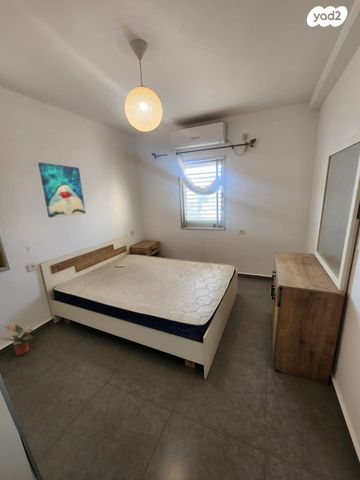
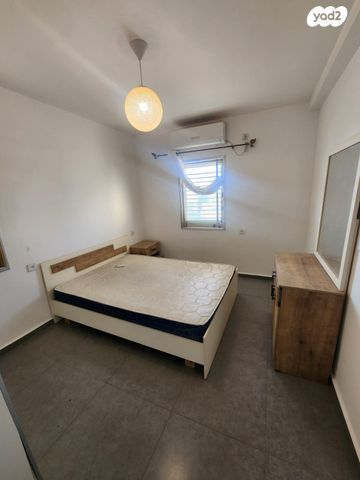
- potted plant [0,323,34,357]
- wall art [37,161,87,218]
